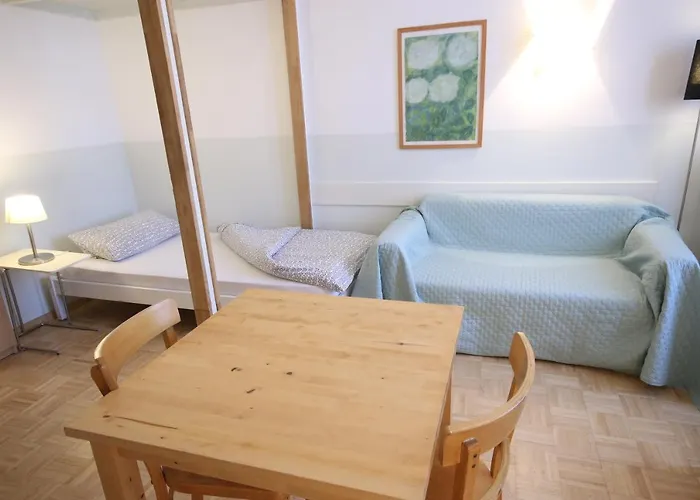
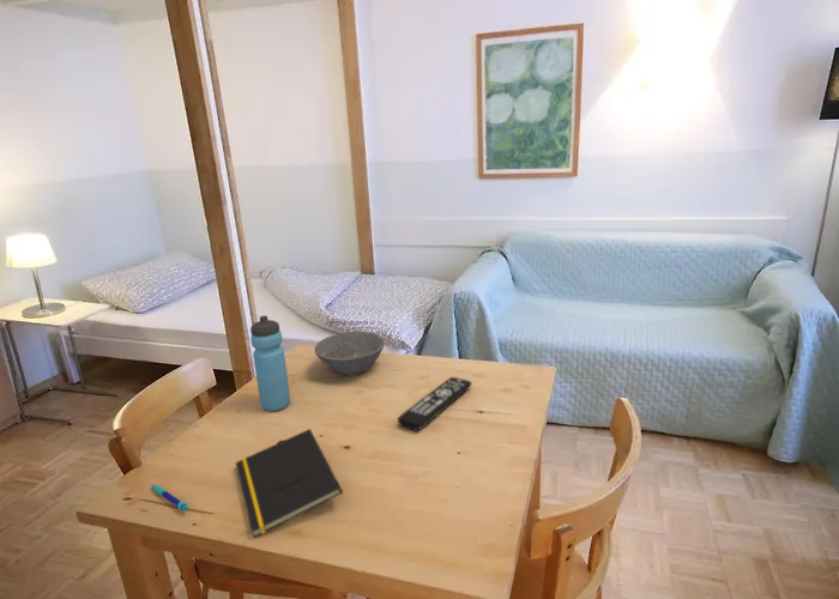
+ remote control [397,376,472,431]
+ notepad [234,428,344,538]
+ pen [150,483,189,513]
+ water bottle [249,315,291,412]
+ bowl [313,331,386,376]
